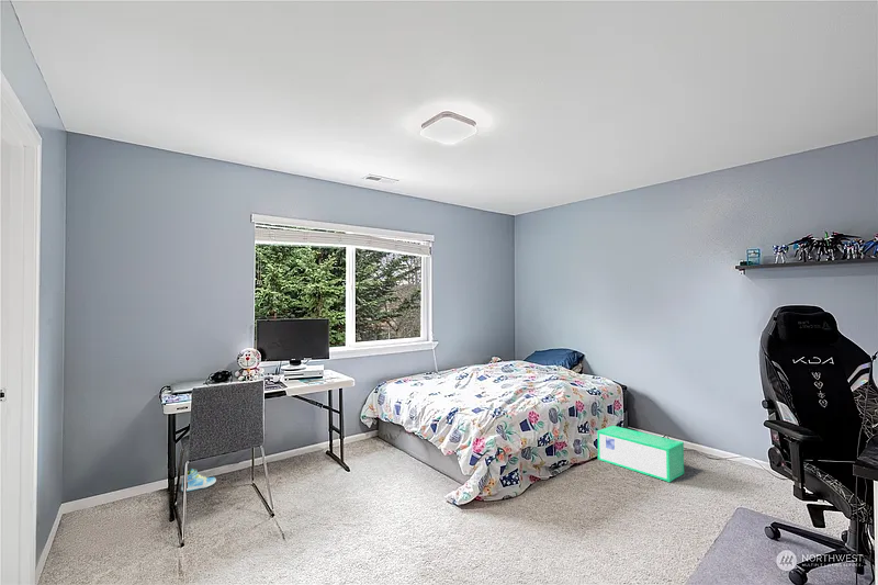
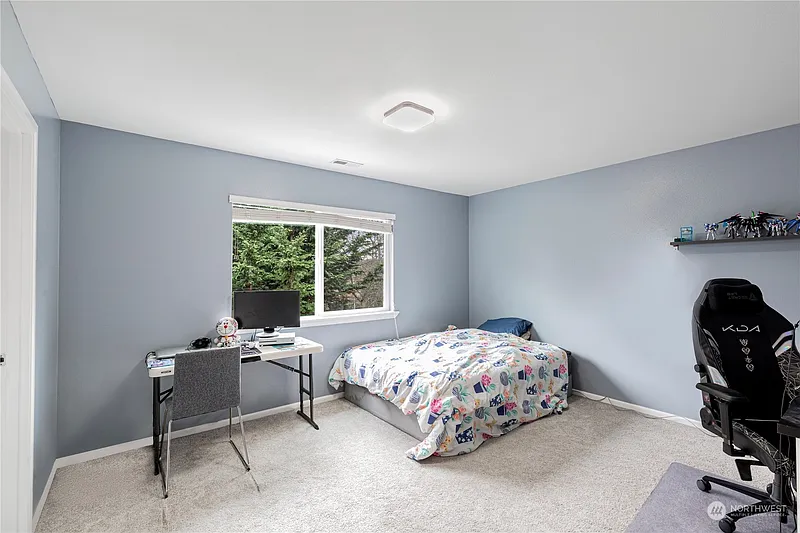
- sneaker [180,468,217,493]
- storage bin [596,424,685,483]
